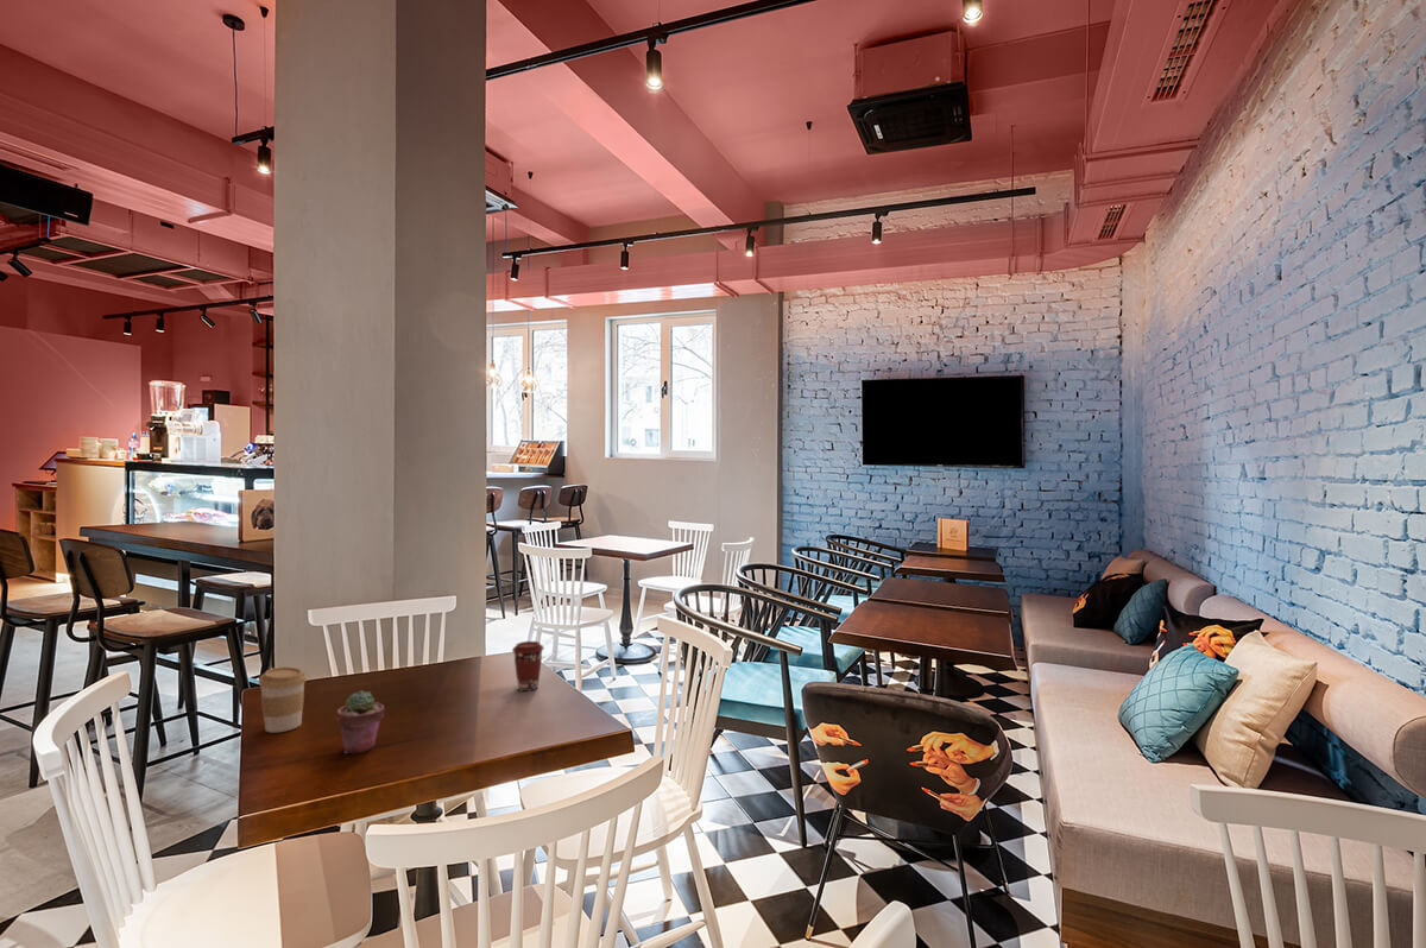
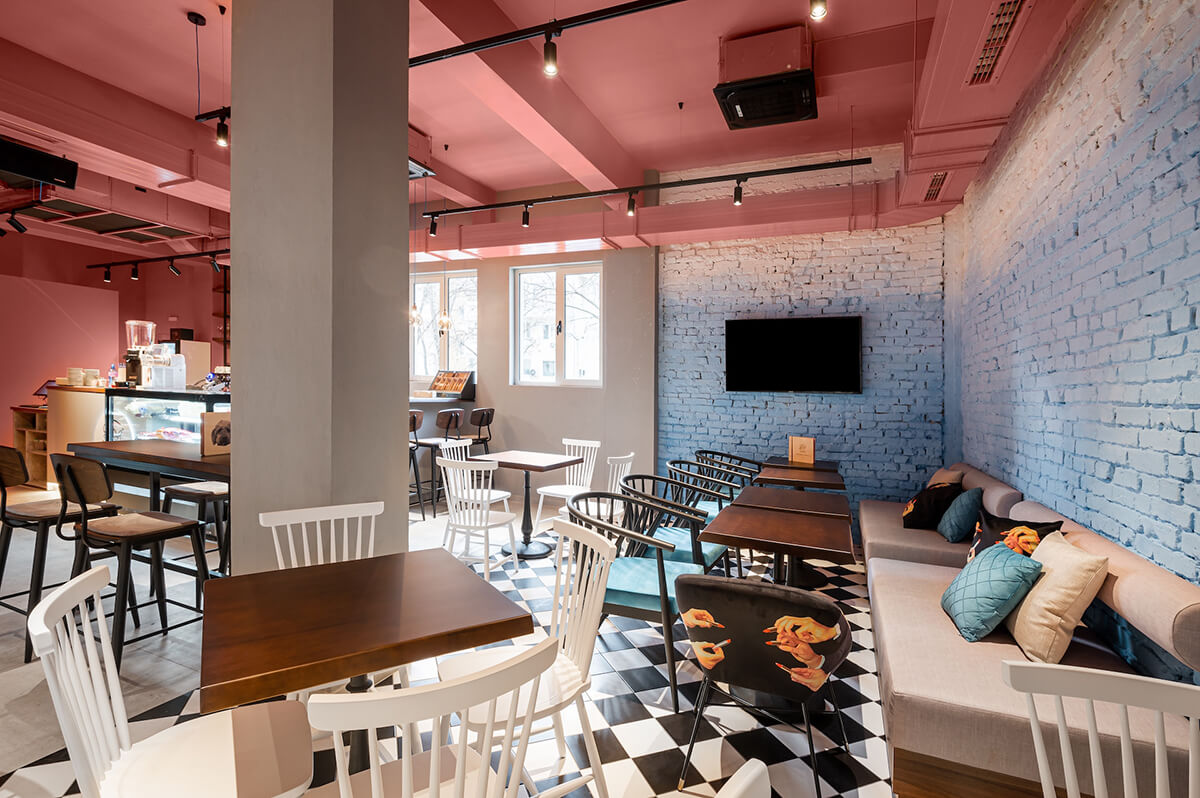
- coffee cup [258,665,308,734]
- potted succulent [335,689,385,754]
- coffee cup [511,640,545,693]
